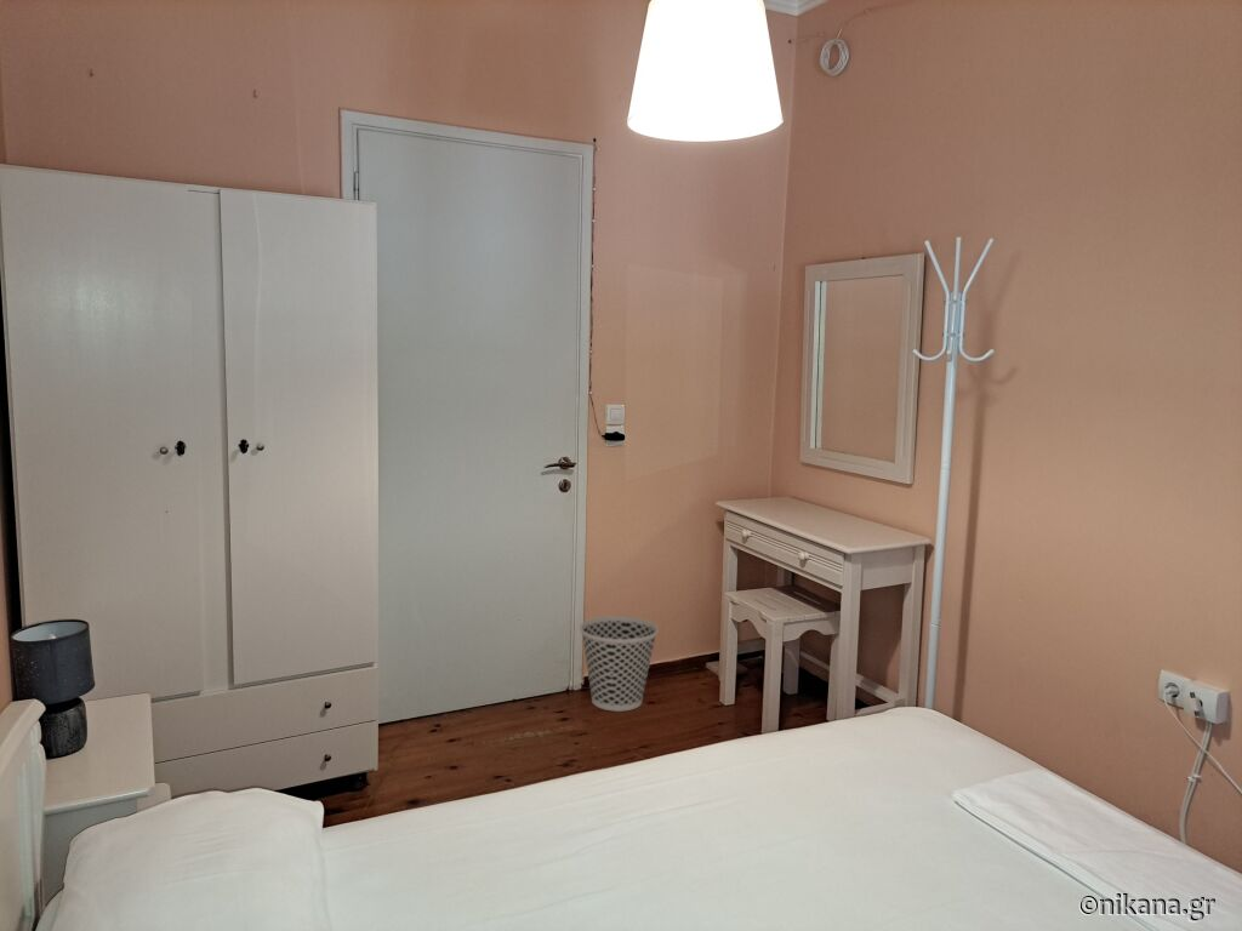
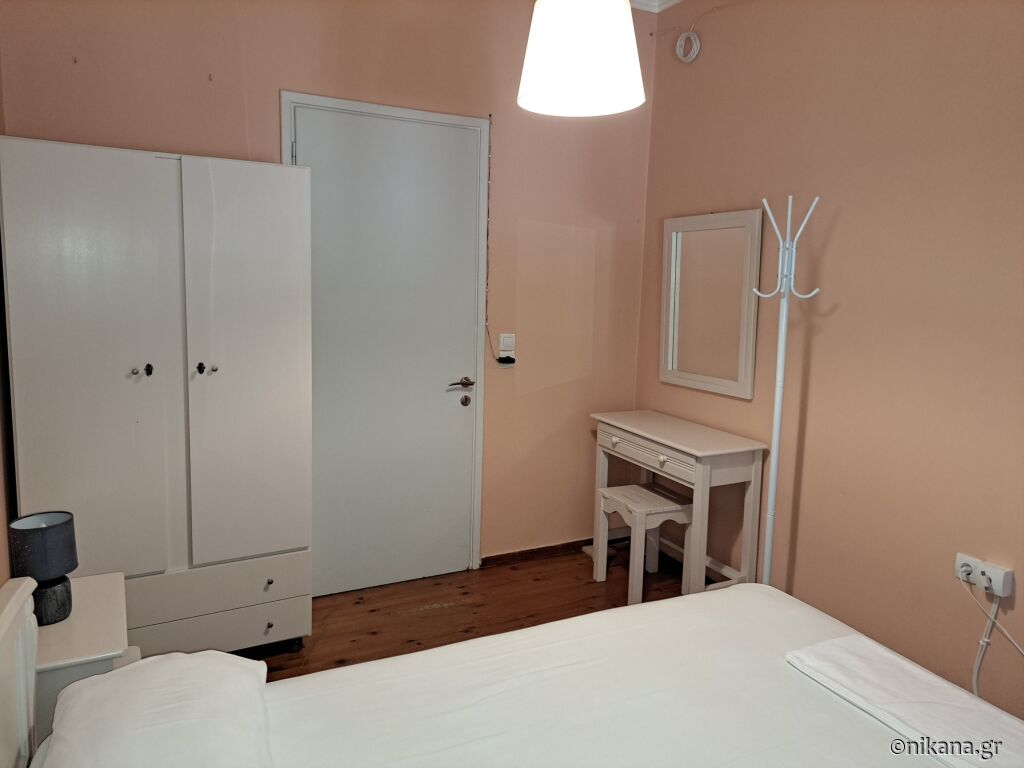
- wastebasket [579,615,659,713]
